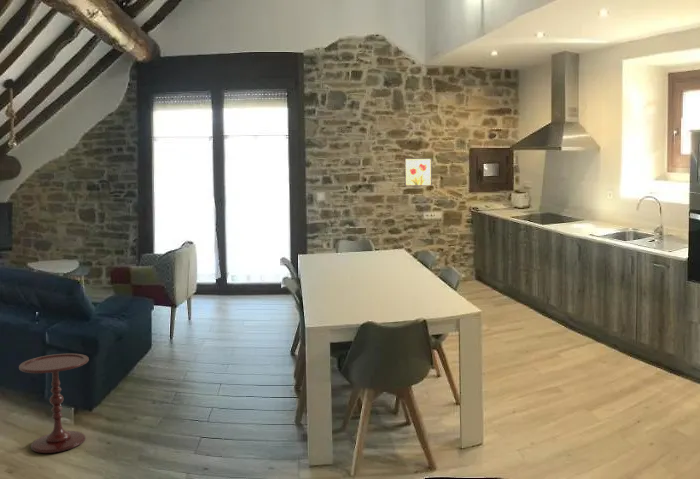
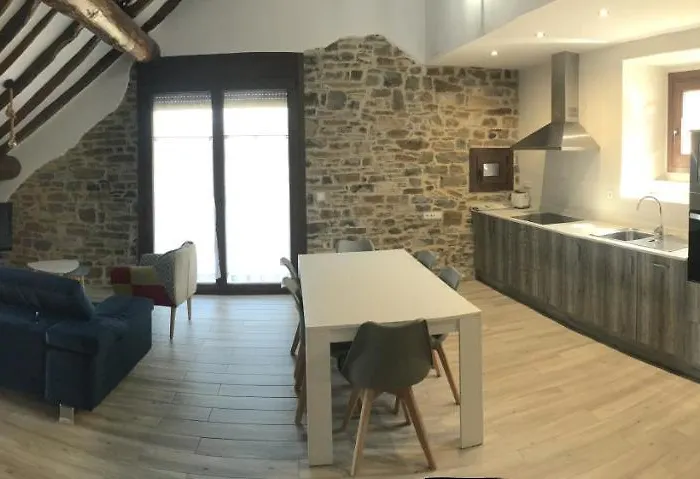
- wall art [404,157,433,187]
- side table [18,353,90,454]
